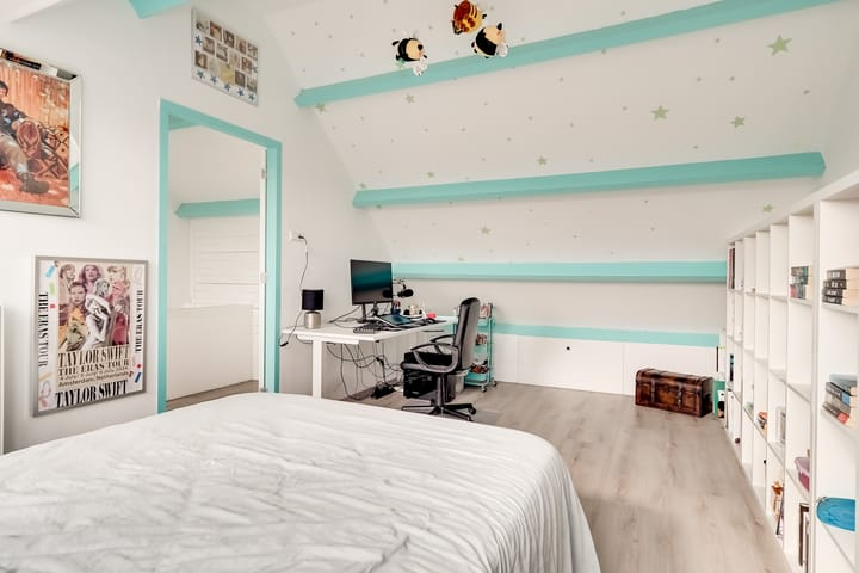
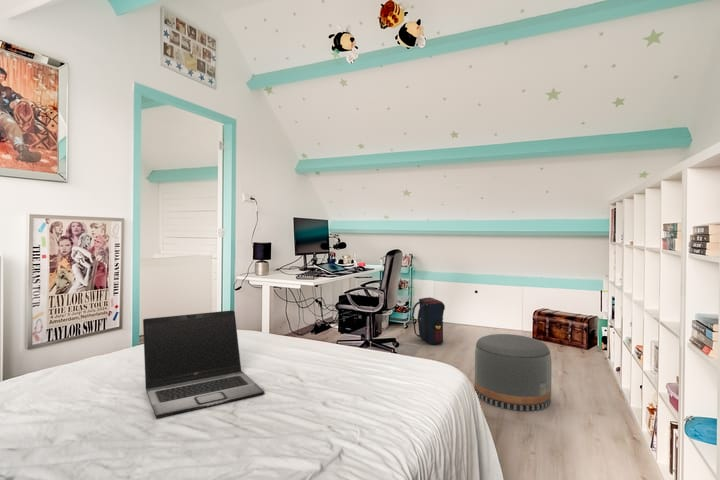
+ satchel [411,297,446,345]
+ laptop [142,309,265,419]
+ pouf [474,333,553,412]
